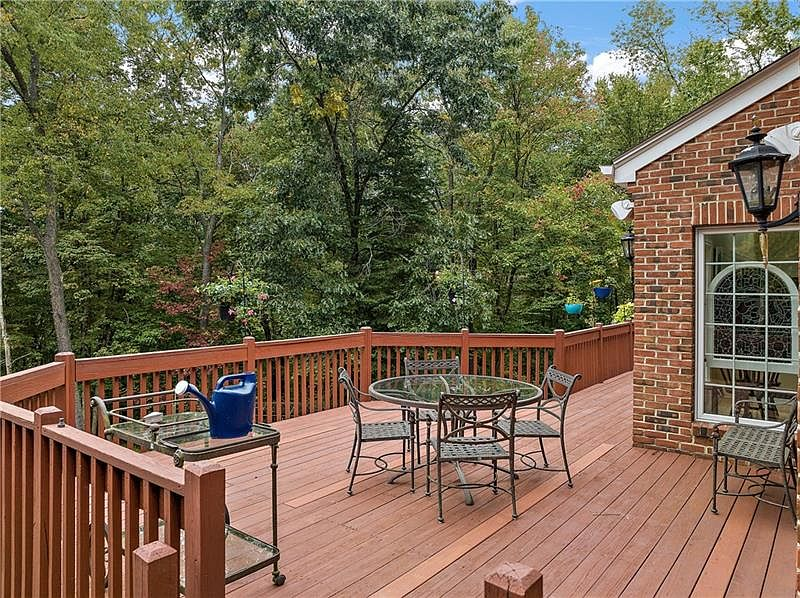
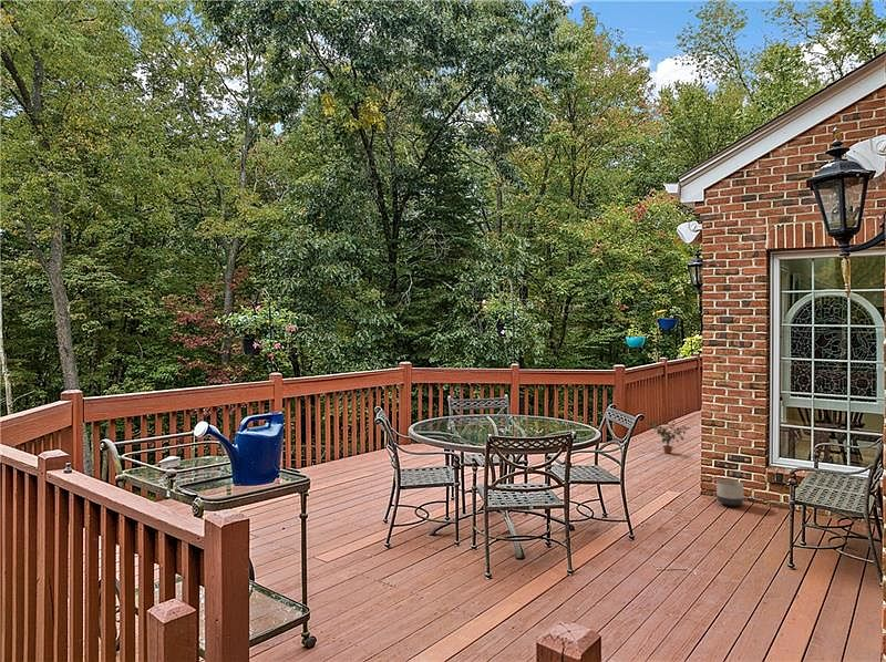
+ potted plant [648,418,692,455]
+ planter [715,478,744,507]
